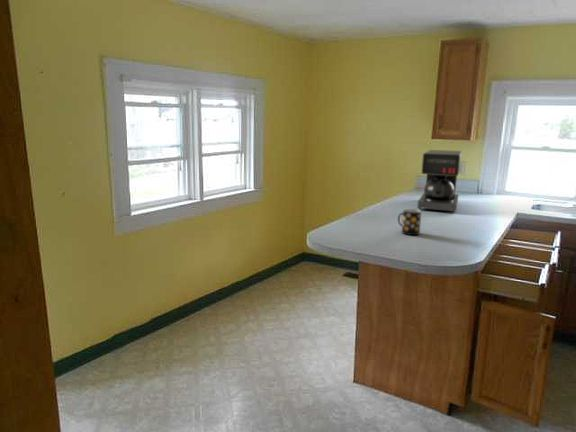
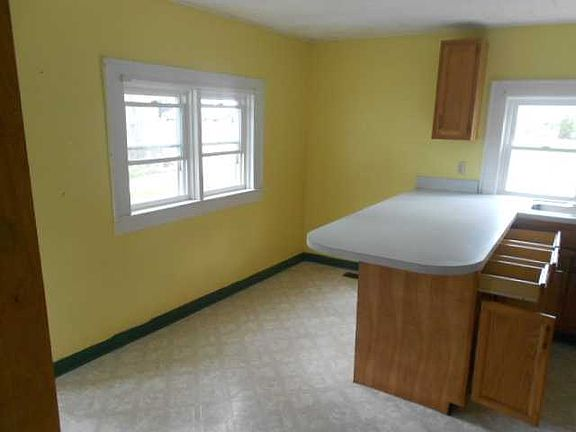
- mug [397,208,422,236]
- coffee maker [416,149,463,214]
